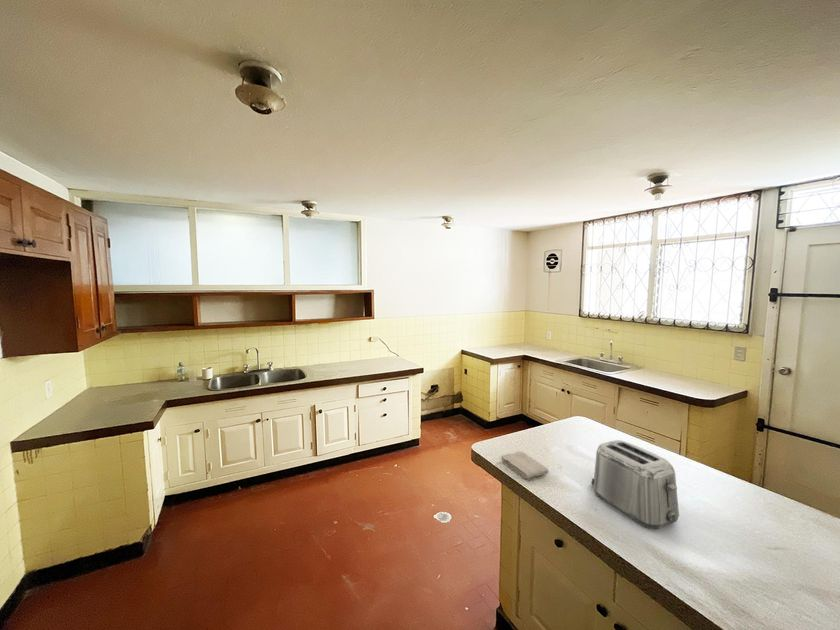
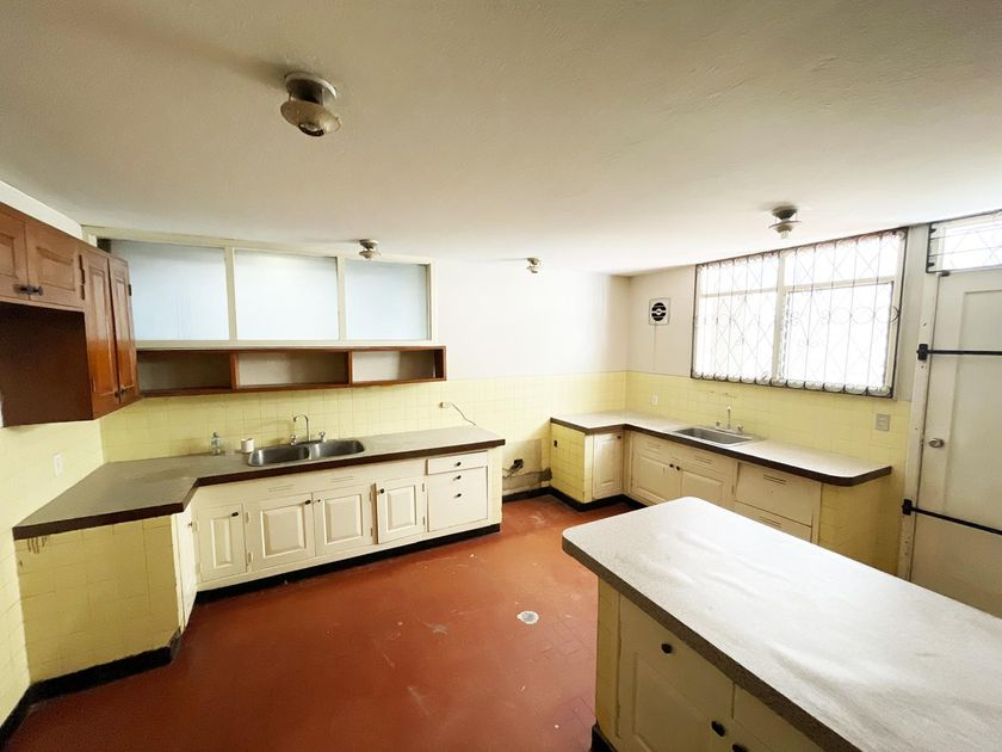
- toaster [590,439,680,530]
- washcloth [500,450,550,480]
